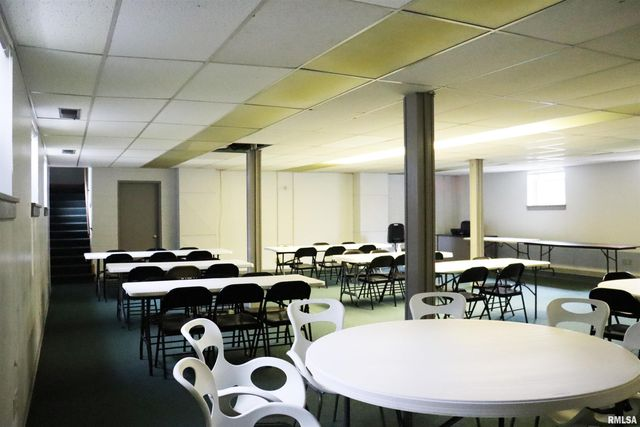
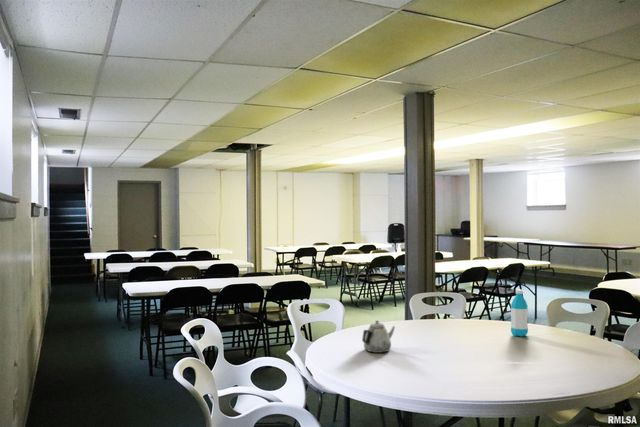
+ teapot [361,320,396,354]
+ water bottle [510,288,529,338]
